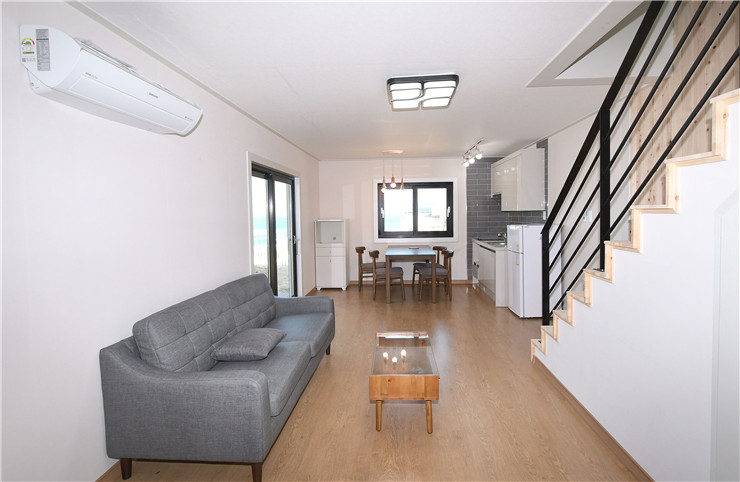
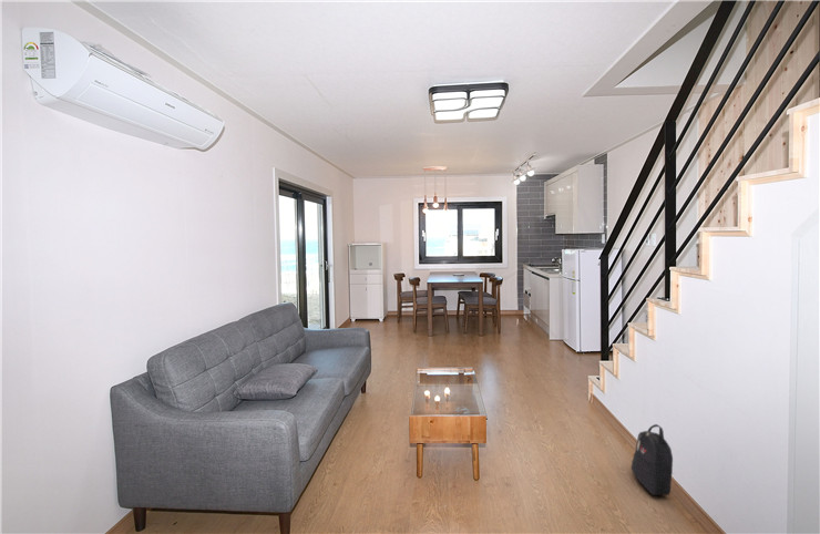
+ backpack [631,423,674,496]
